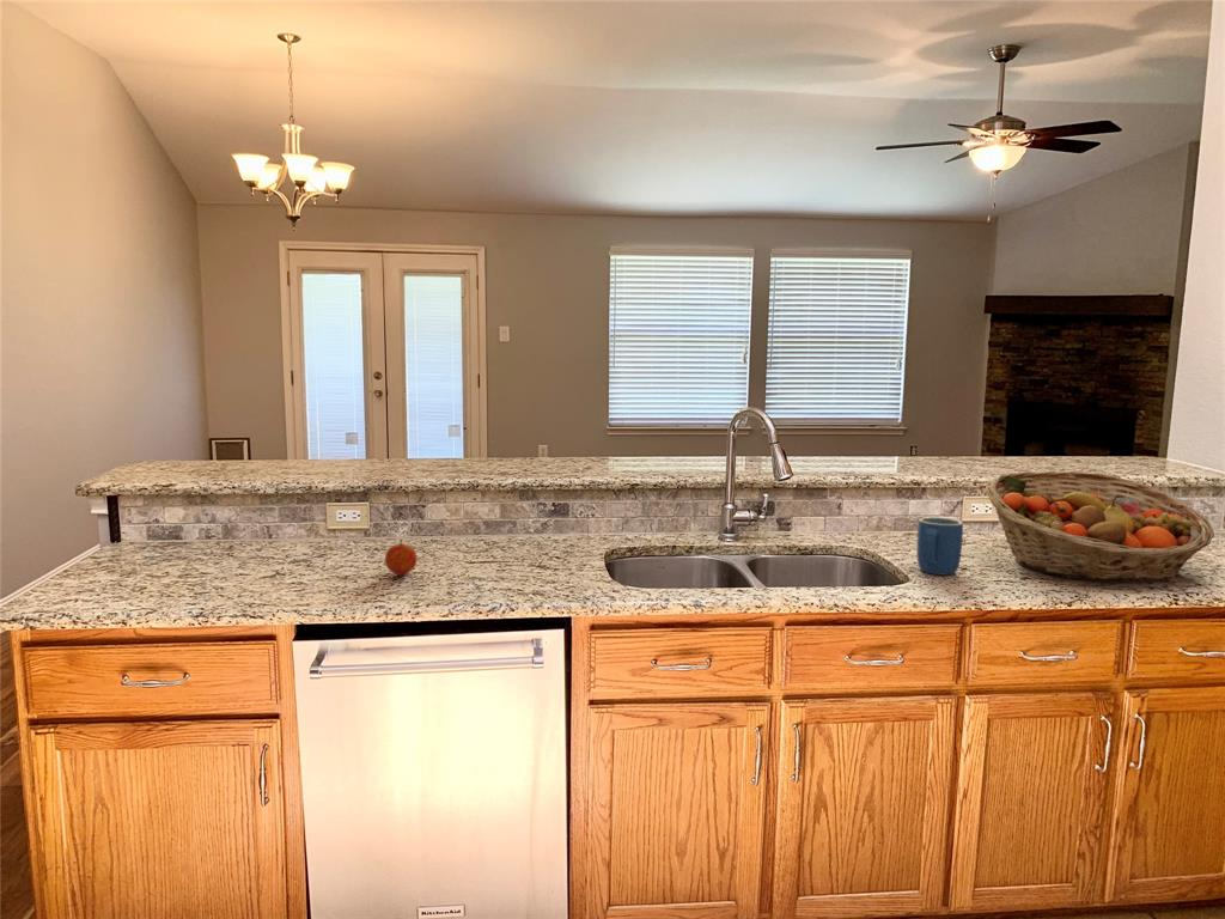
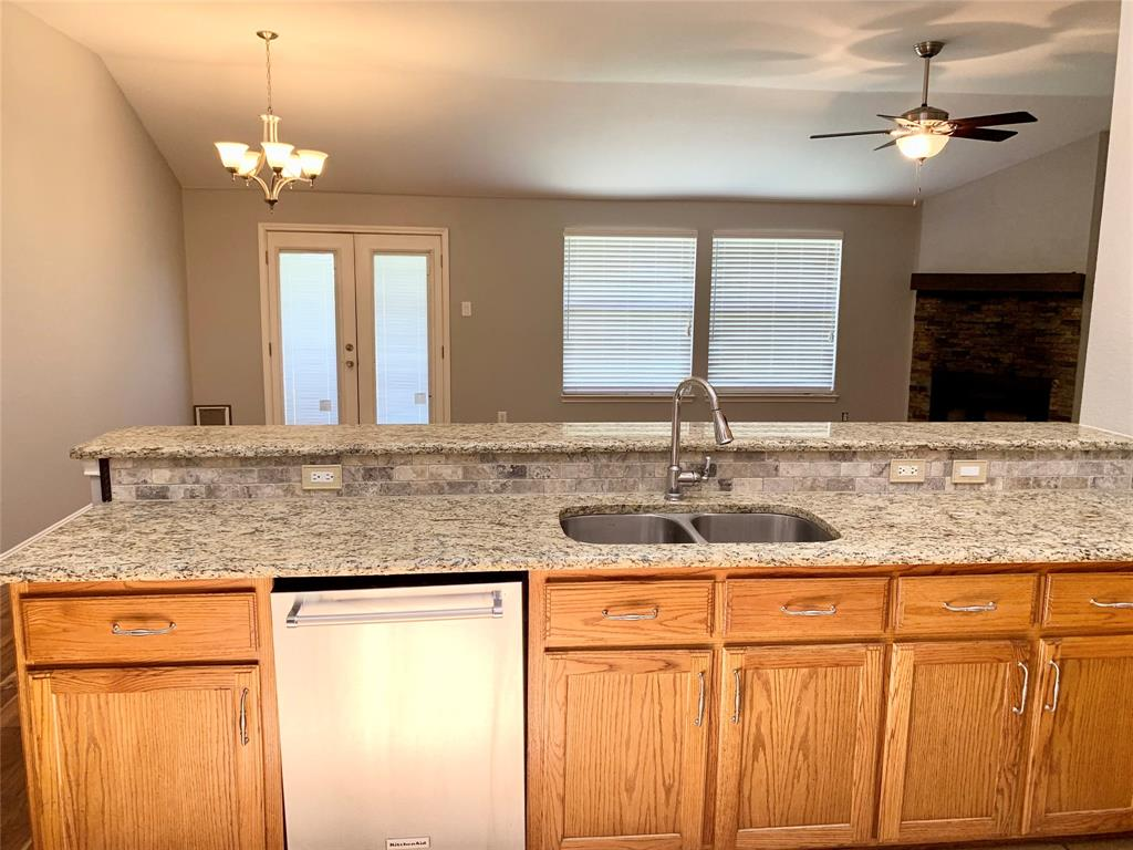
- mug [915,516,964,576]
- fruit [384,538,419,577]
- fruit basket [985,470,1215,583]
